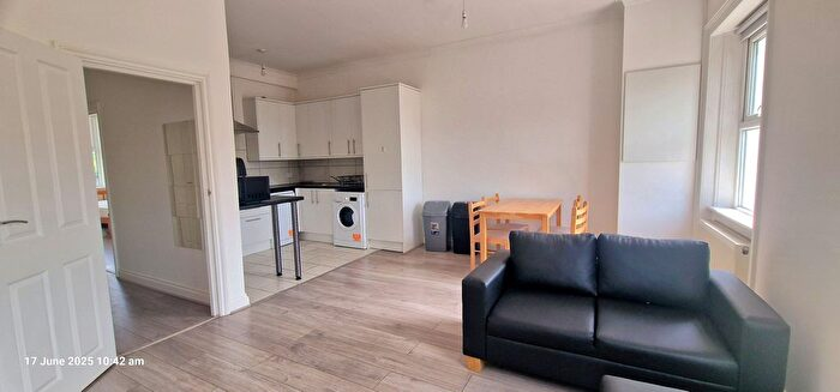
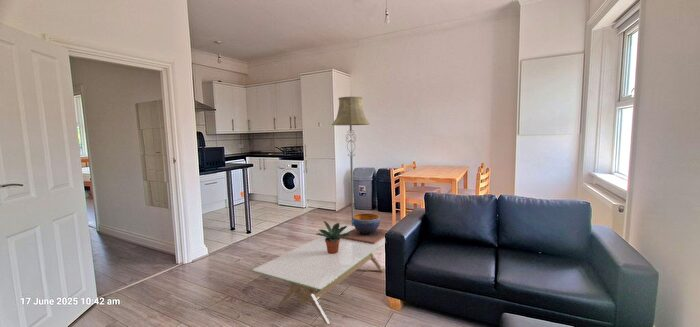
+ decorative bowl [340,212,389,244]
+ coffee table [251,224,386,325]
+ floor lamp [331,96,371,227]
+ potted plant [315,220,352,254]
